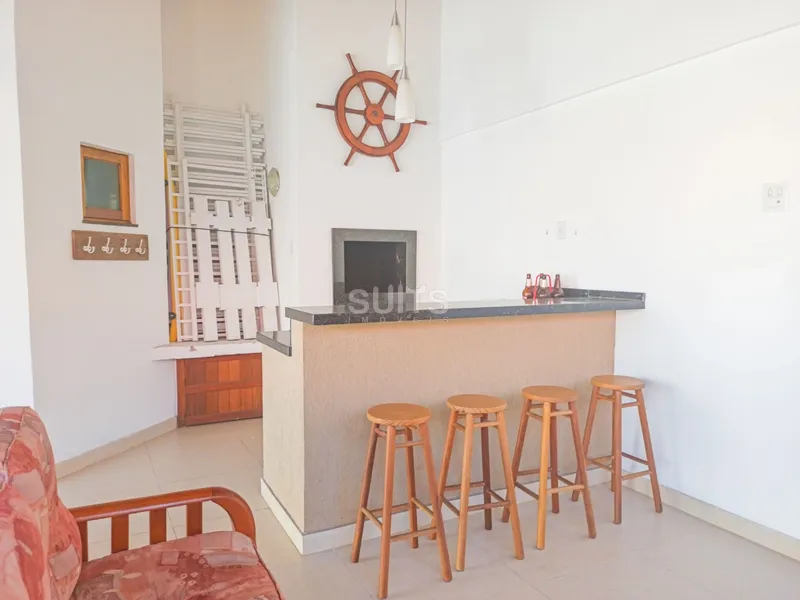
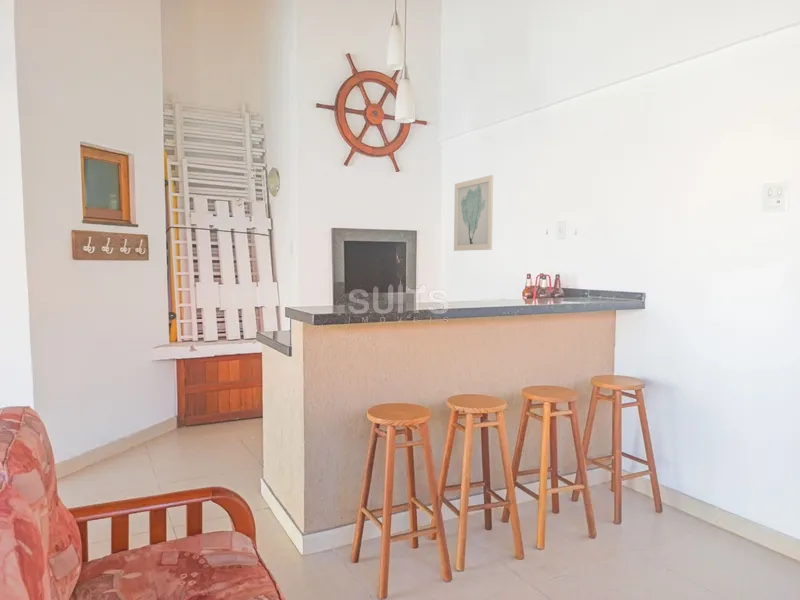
+ wall art [453,174,494,252]
